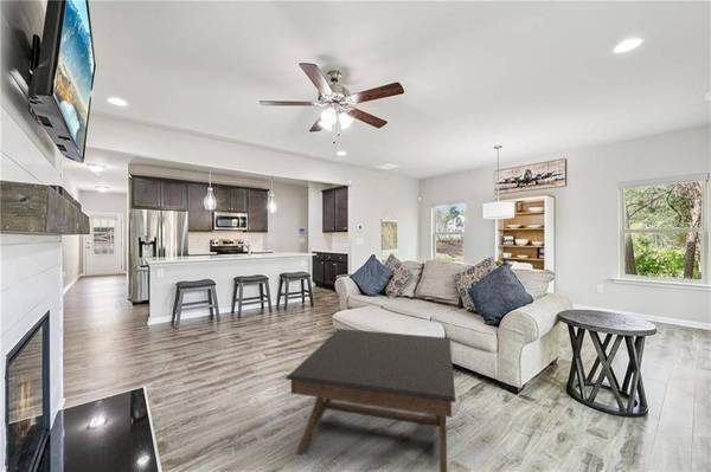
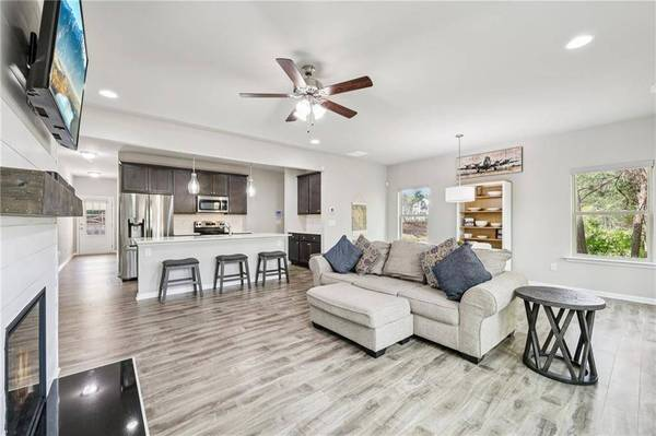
- coffee table [286,328,457,472]
